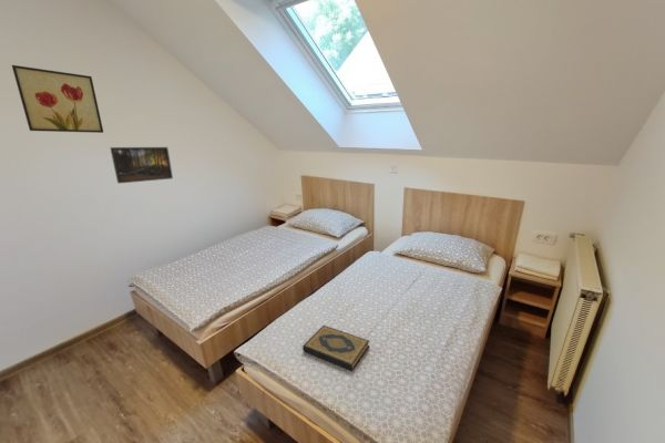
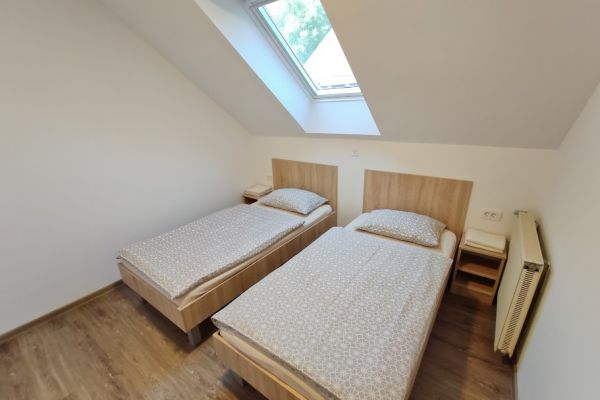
- hardback book [301,324,370,372]
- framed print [109,146,174,185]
- wall art [11,64,104,134]
